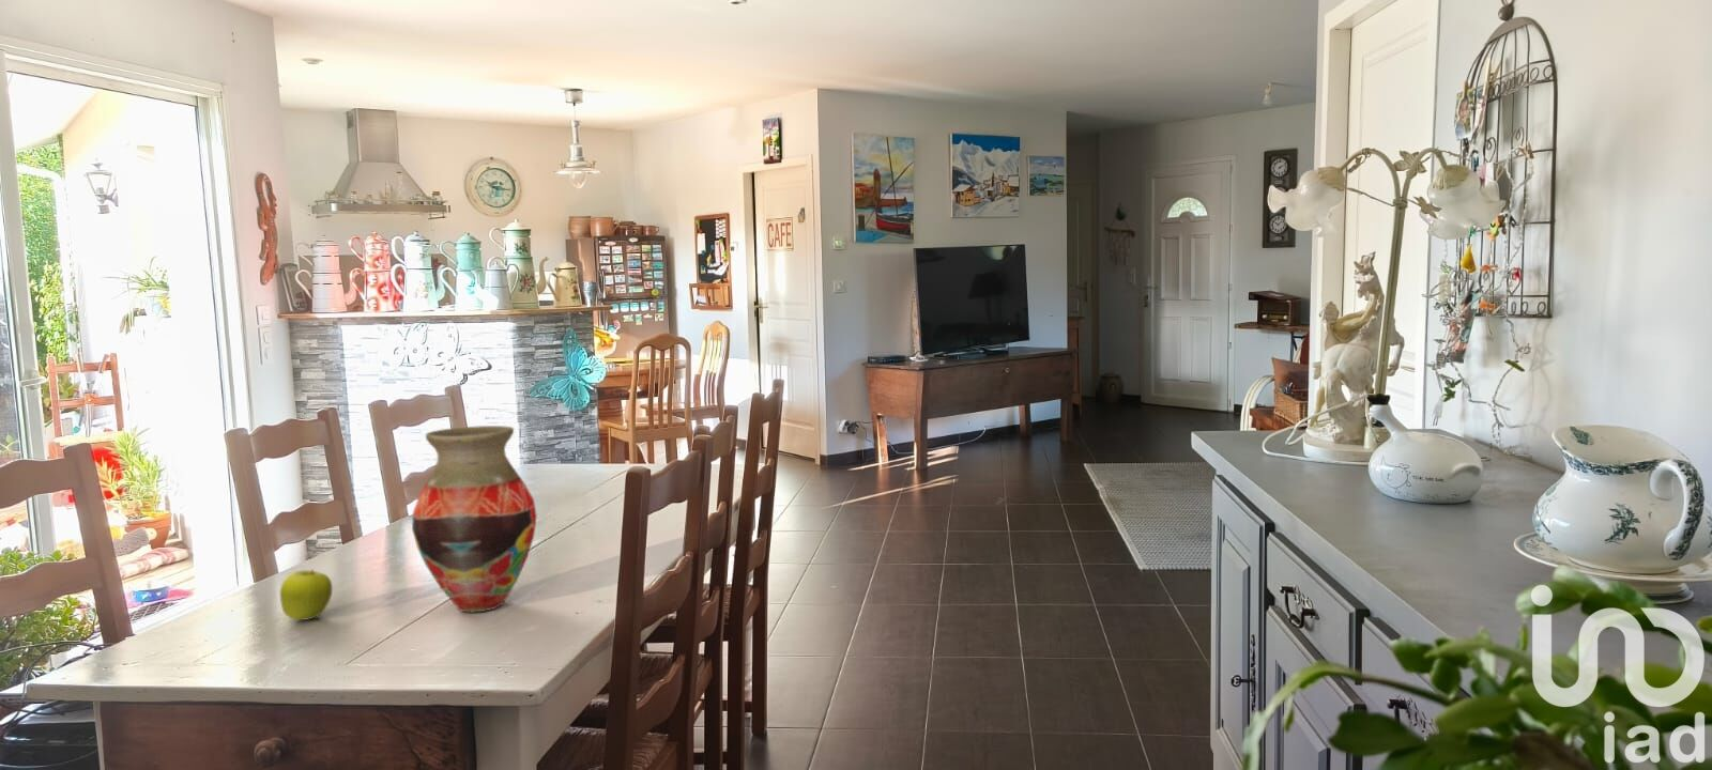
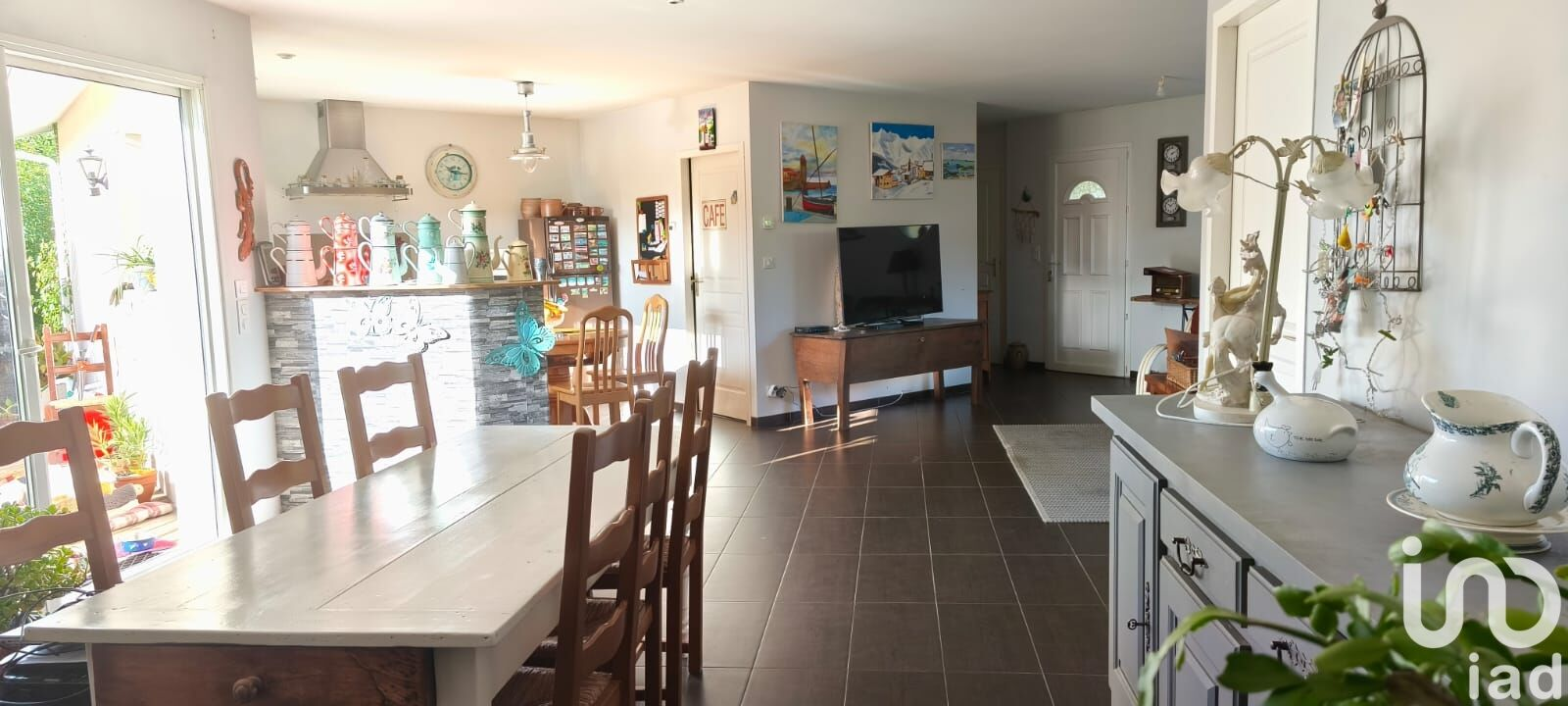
- fruit [280,568,334,622]
- vase [411,424,538,613]
